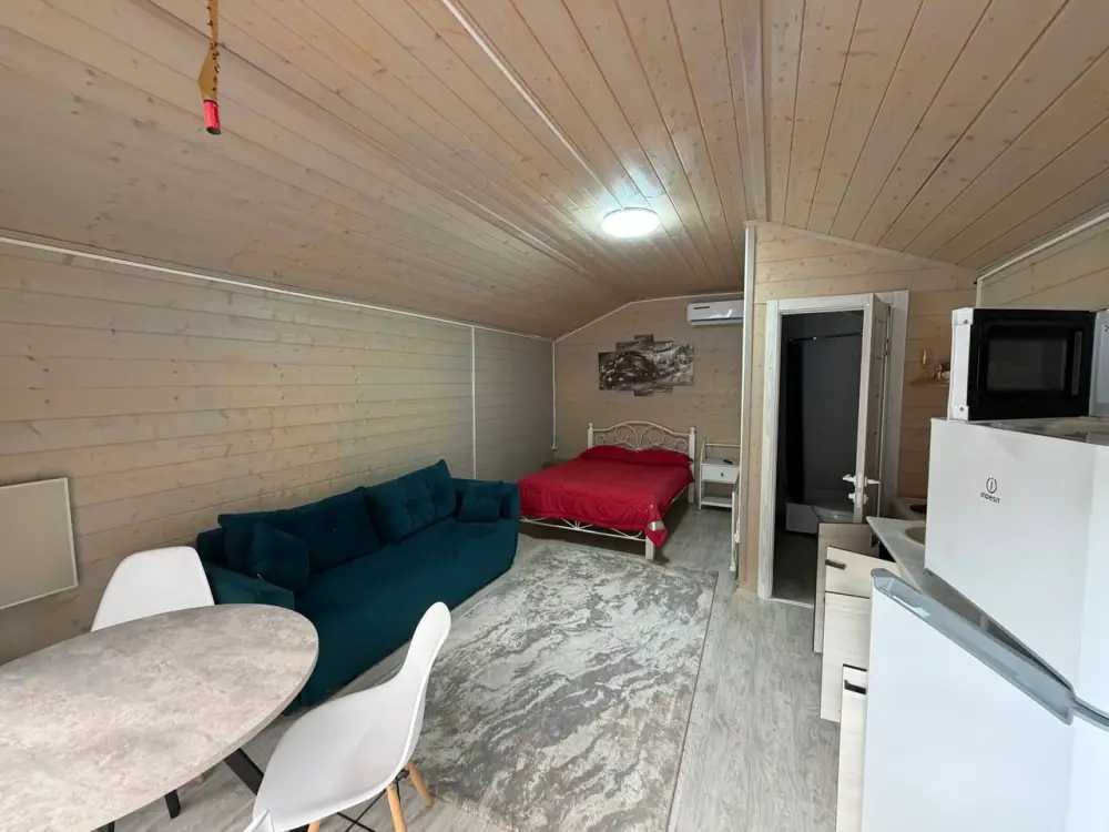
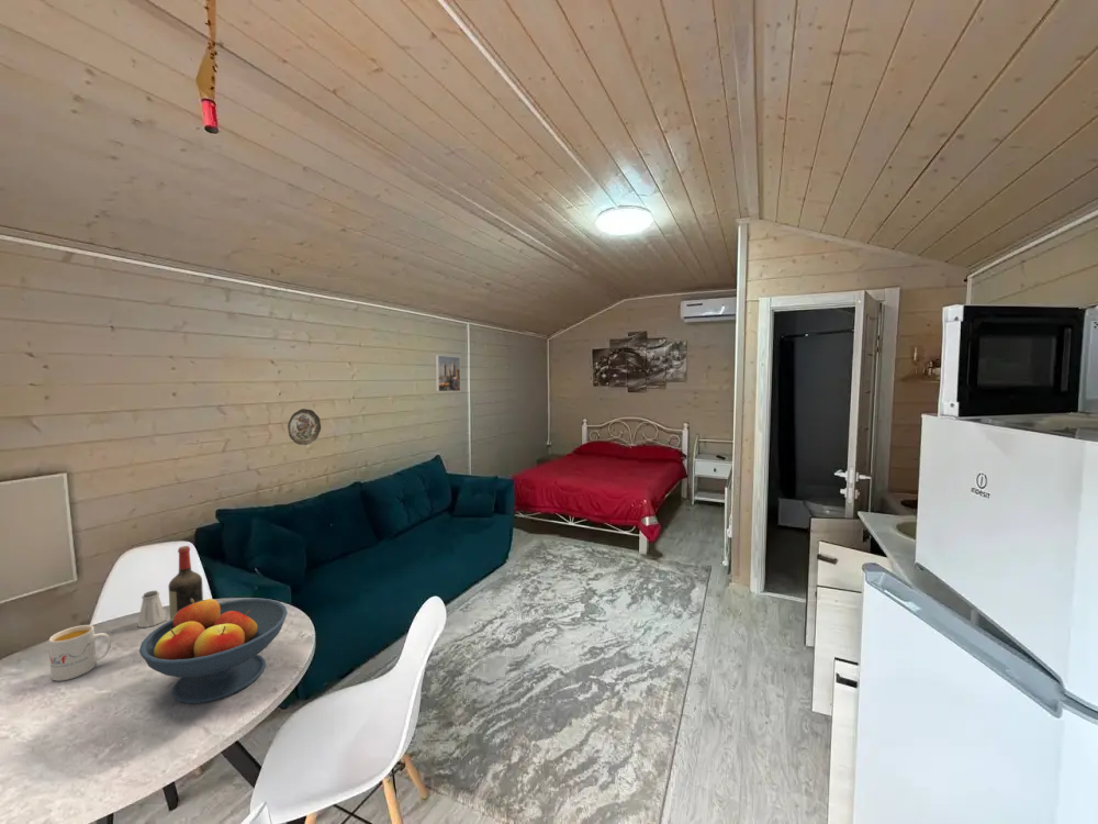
+ decorative plate [287,408,322,446]
+ saltshaker [136,590,167,628]
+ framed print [435,354,461,392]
+ mug [48,624,112,682]
+ fruit bowl [138,598,289,705]
+ wine bottle [168,545,204,621]
